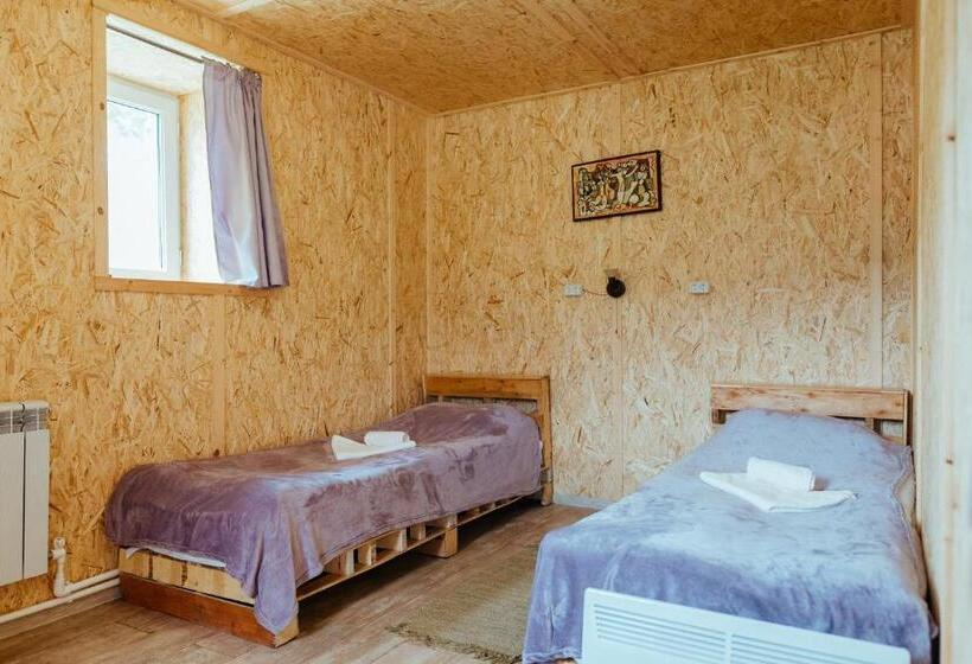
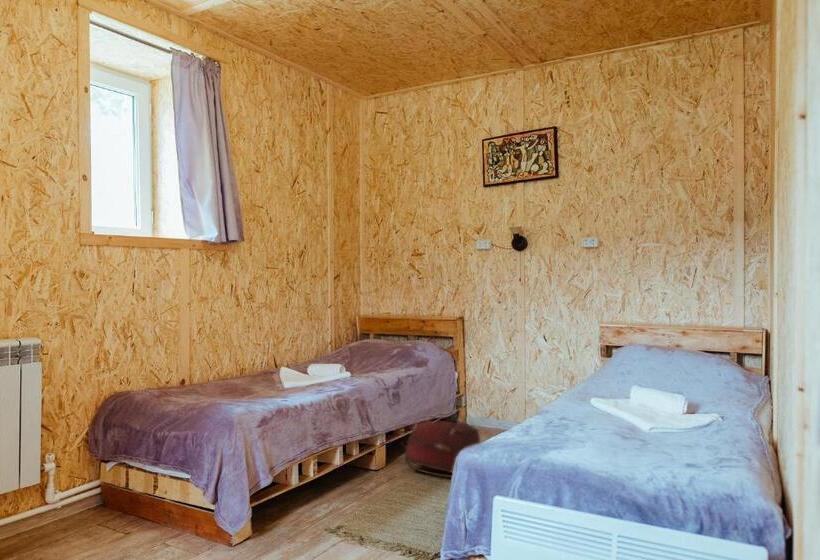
+ backpack [400,421,481,479]
